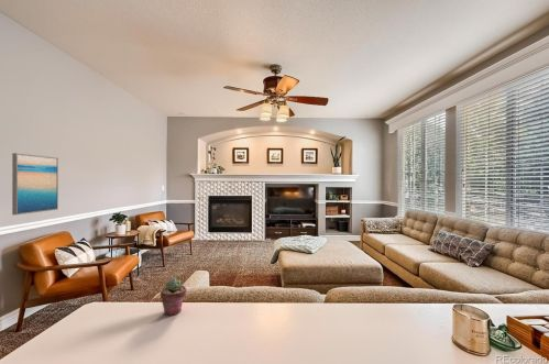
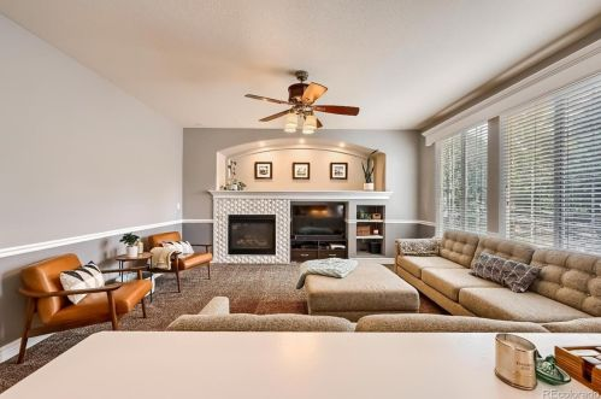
- wall art [11,152,59,216]
- potted succulent [160,277,187,317]
